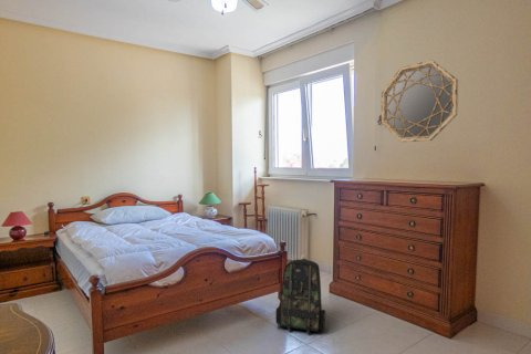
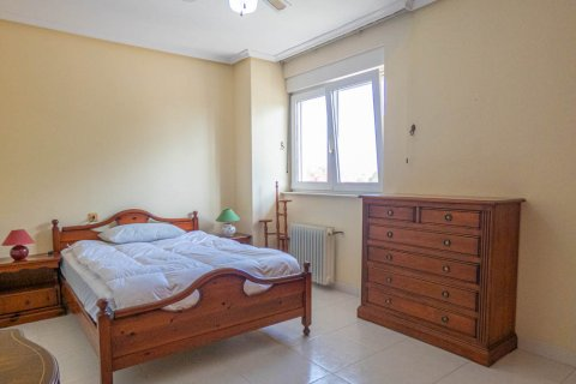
- home mirror [381,60,459,143]
- backpack [274,258,326,334]
